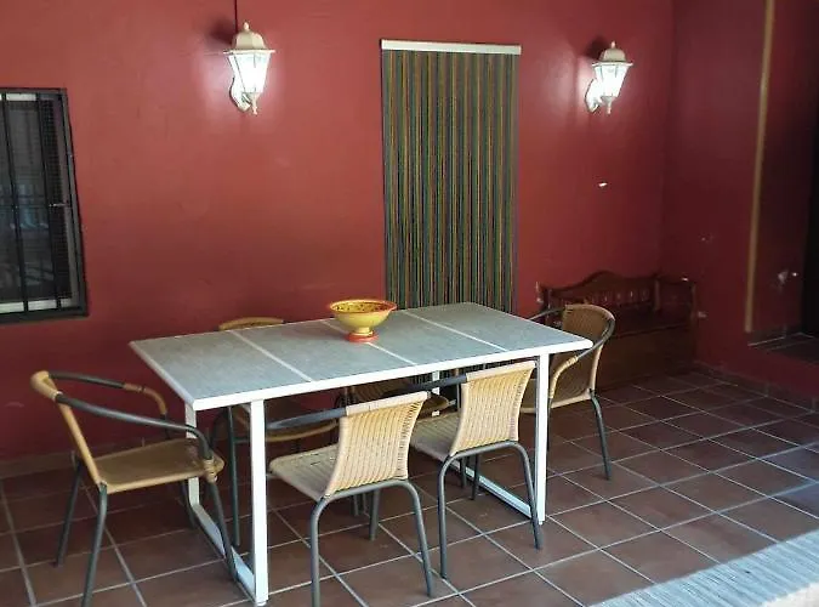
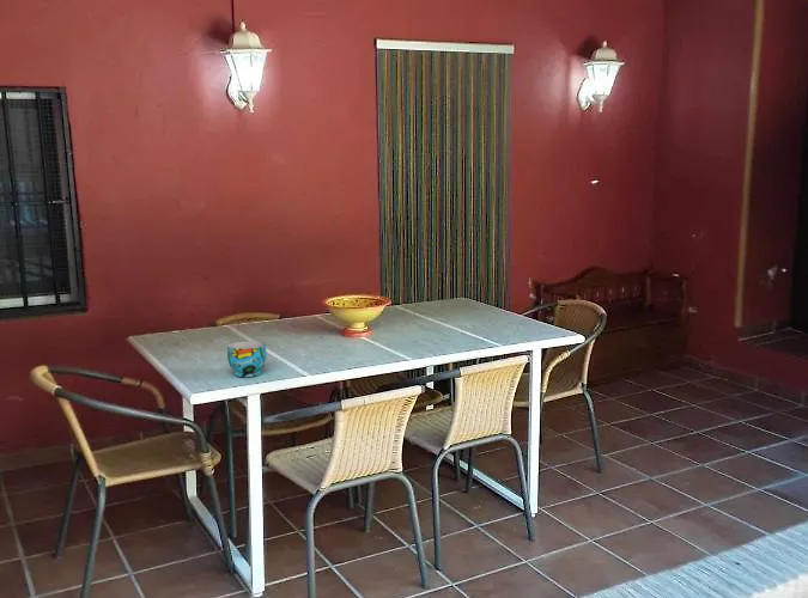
+ cup [226,340,268,378]
